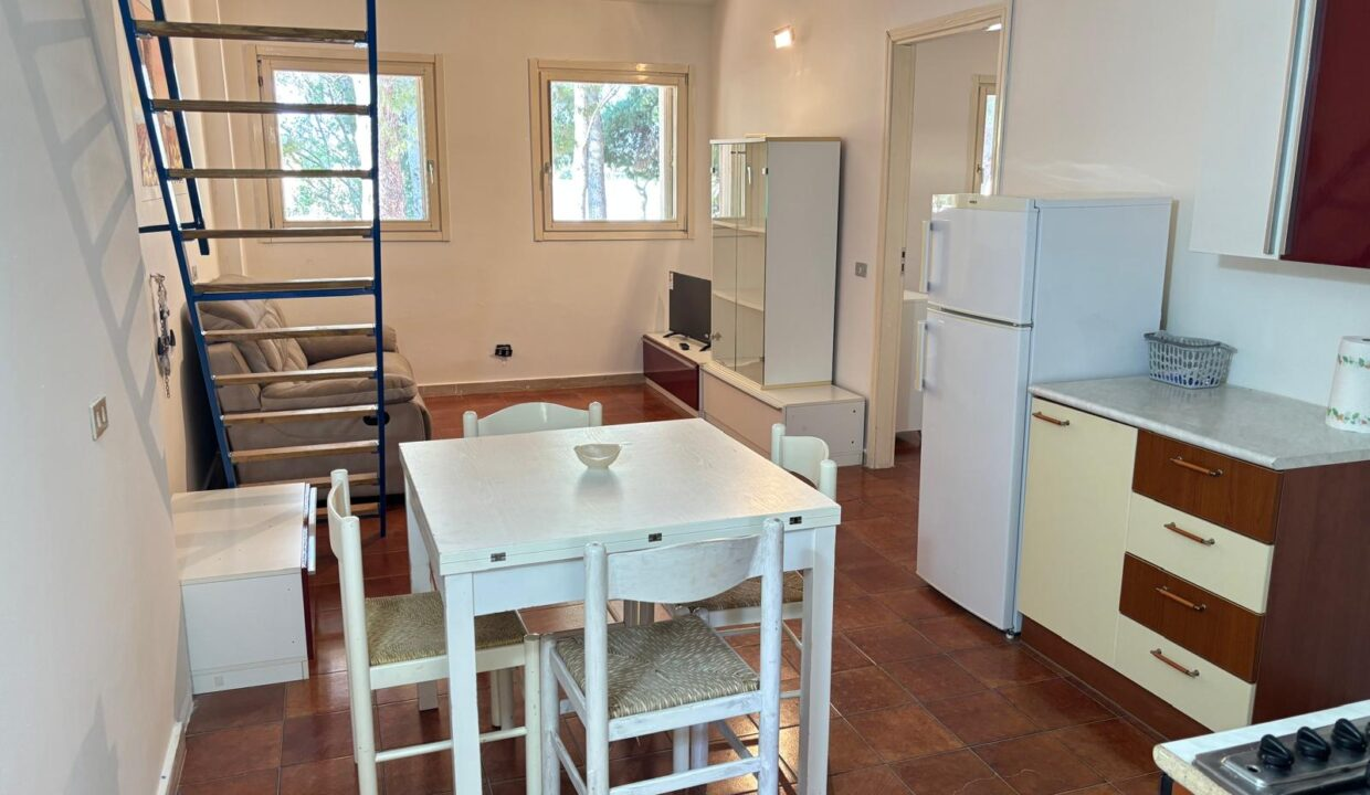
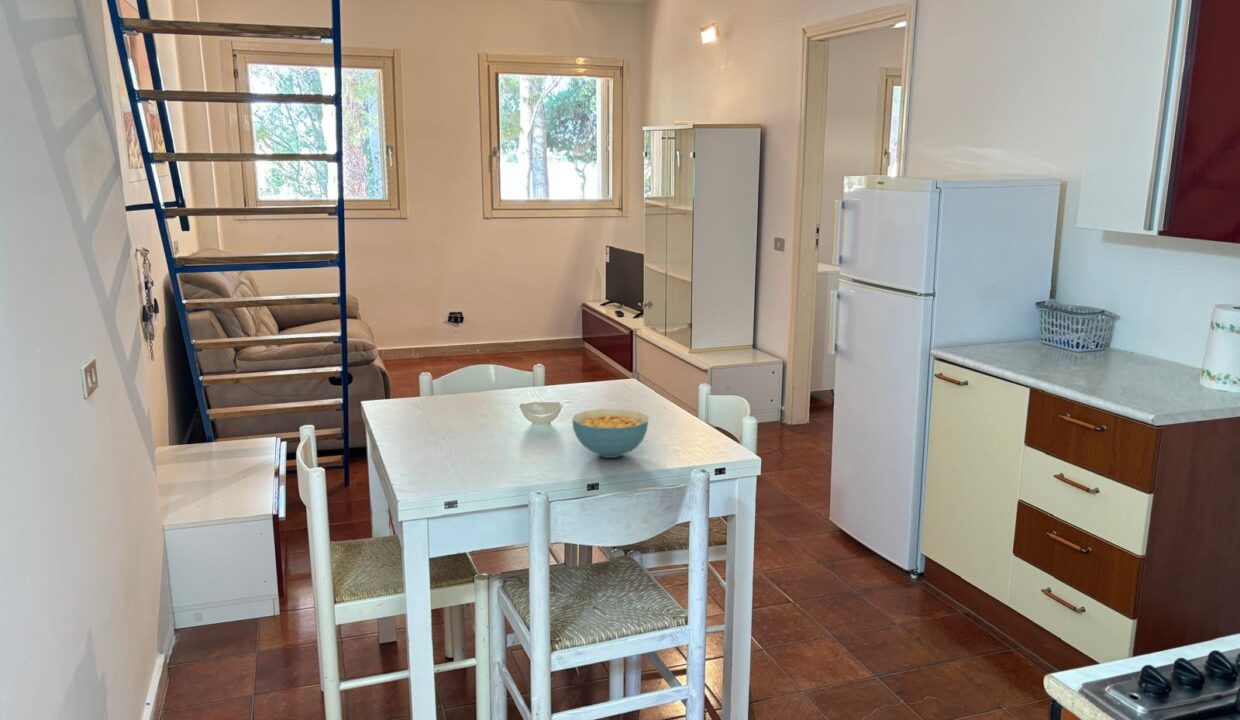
+ cereal bowl [571,408,649,459]
